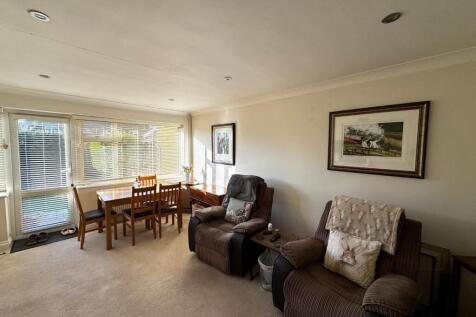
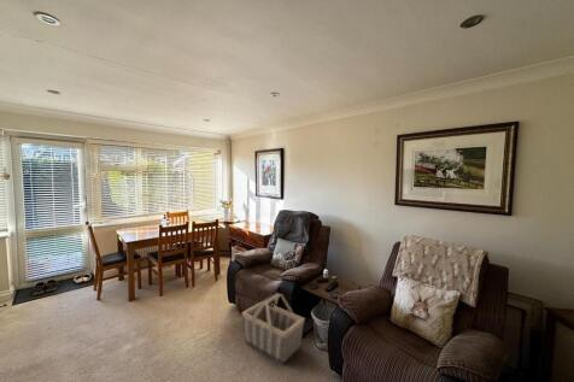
+ basket [241,292,306,366]
